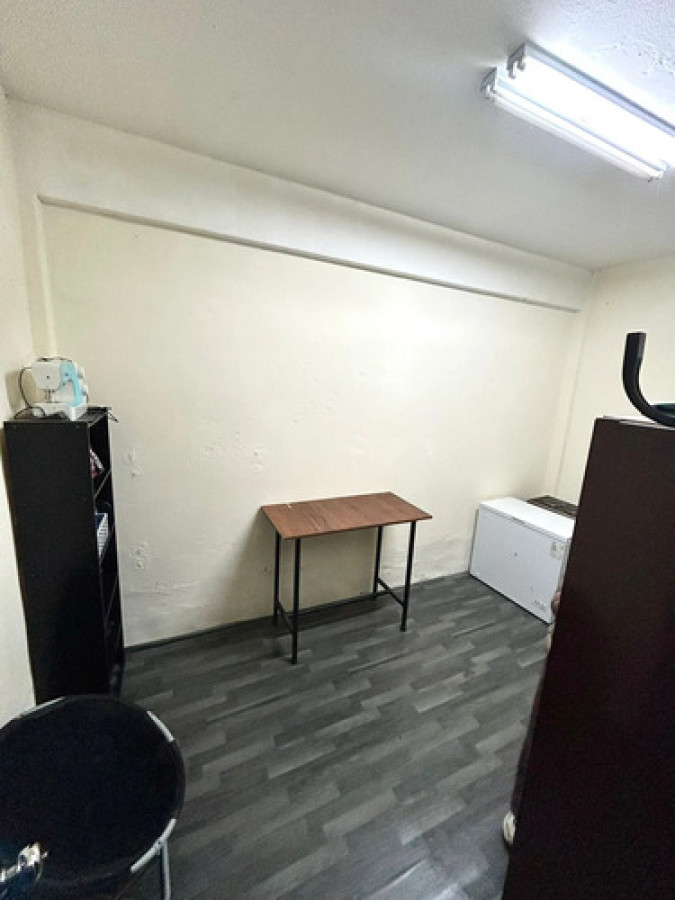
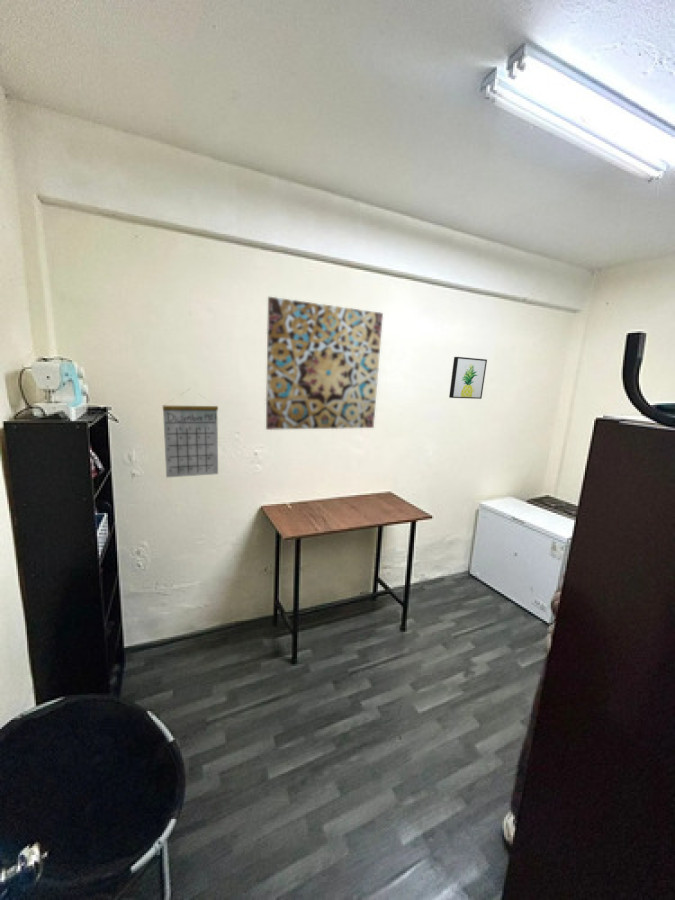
+ wall art [448,356,488,400]
+ calendar [162,388,219,479]
+ wall art [265,296,384,431]
